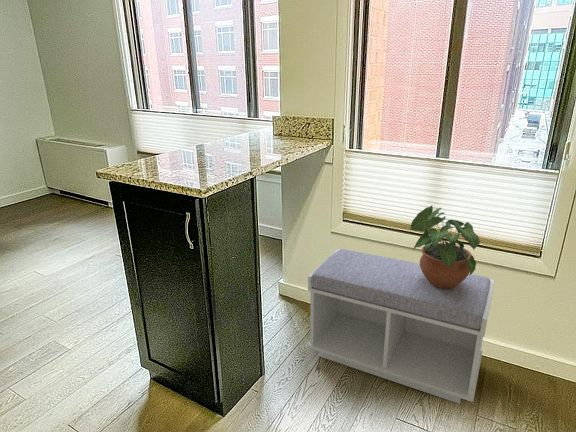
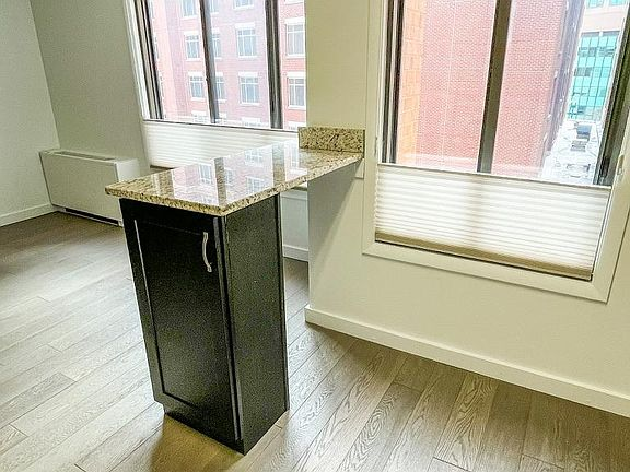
- bench [307,248,496,405]
- potted plant [409,205,481,289]
